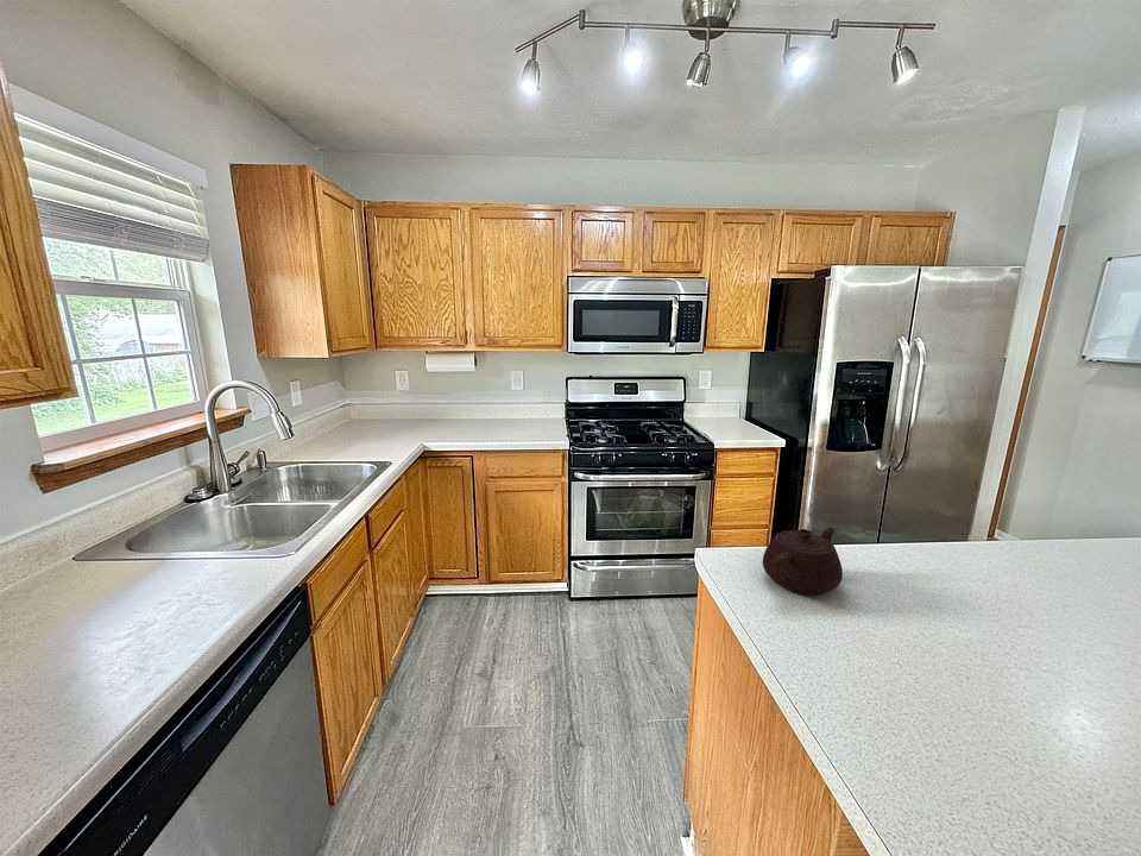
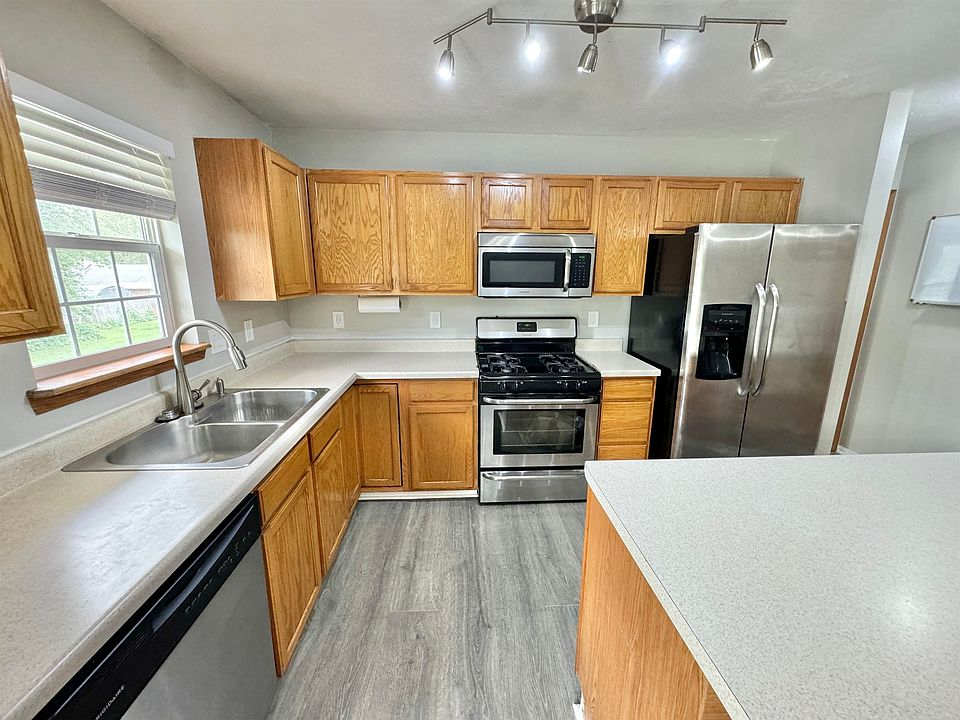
- teapot [762,527,844,597]
